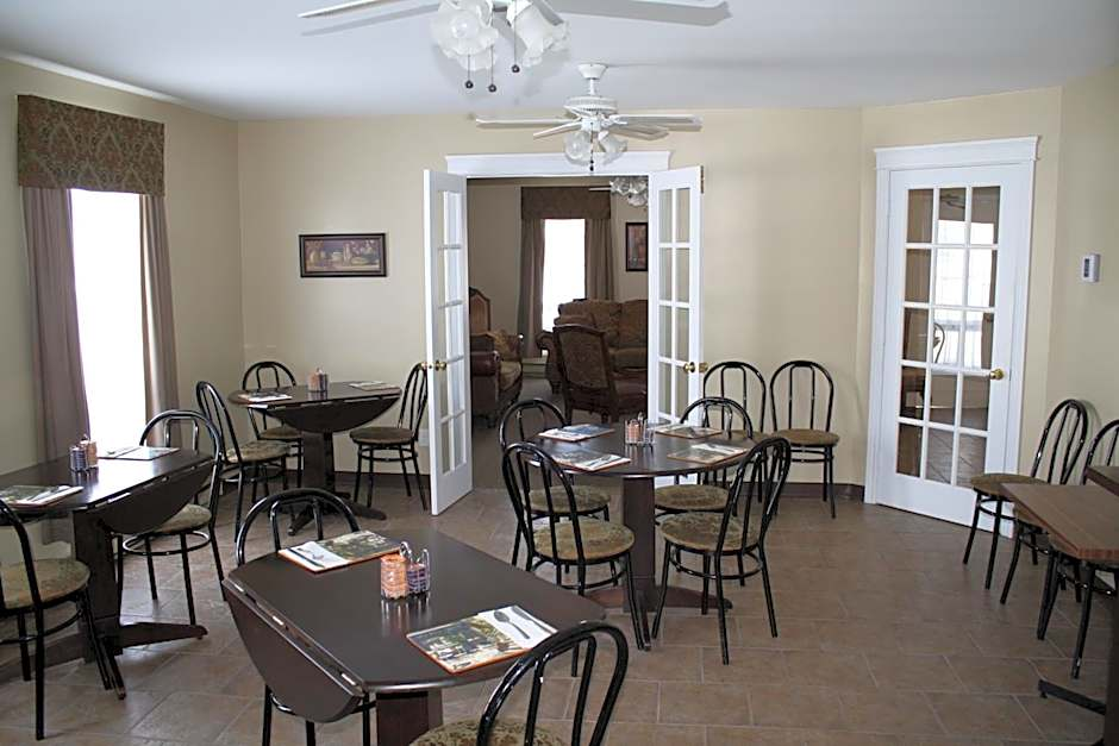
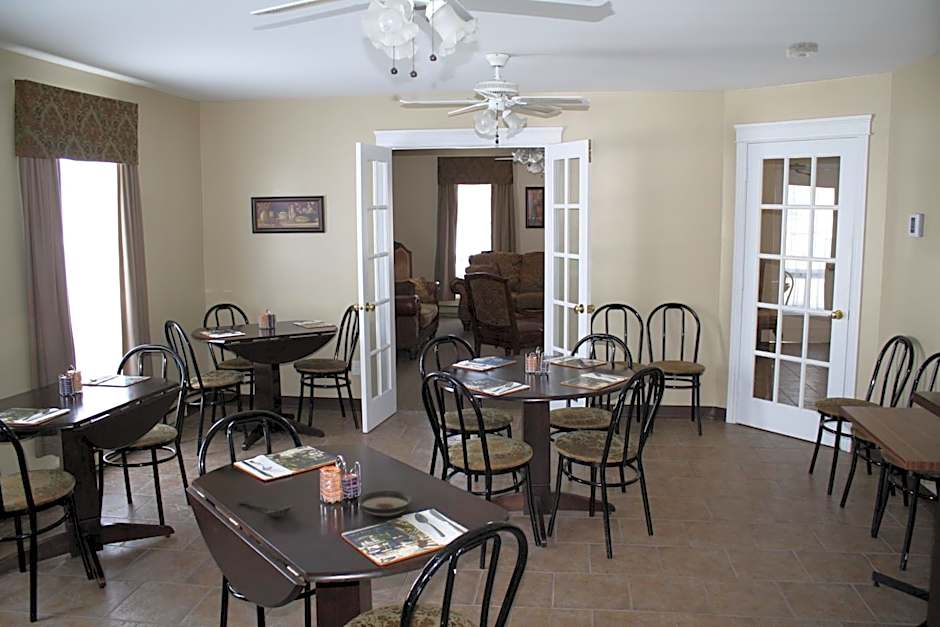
+ saucer [357,490,414,517]
+ smoke detector [786,41,819,59]
+ spoon [237,499,293,518]
